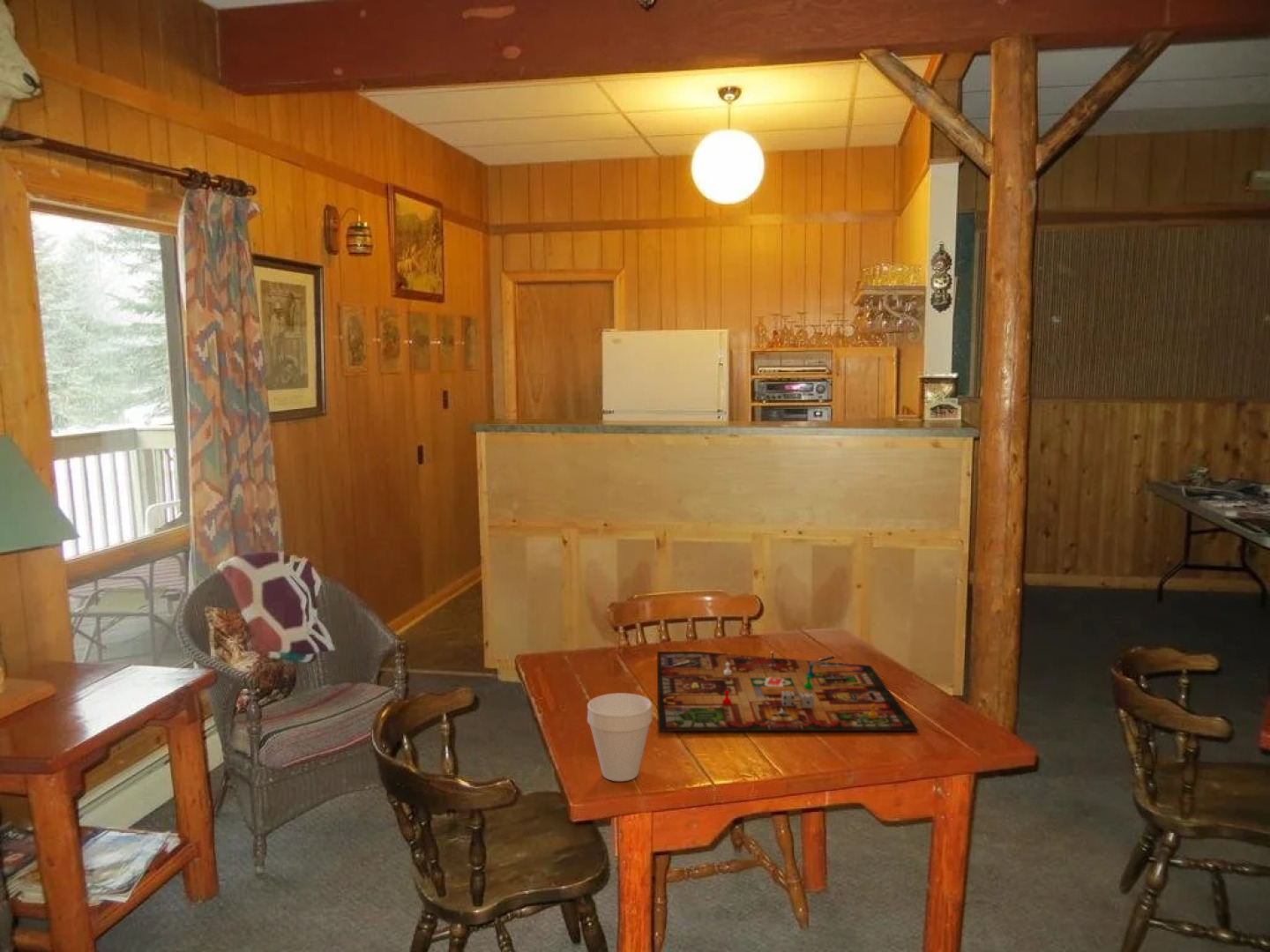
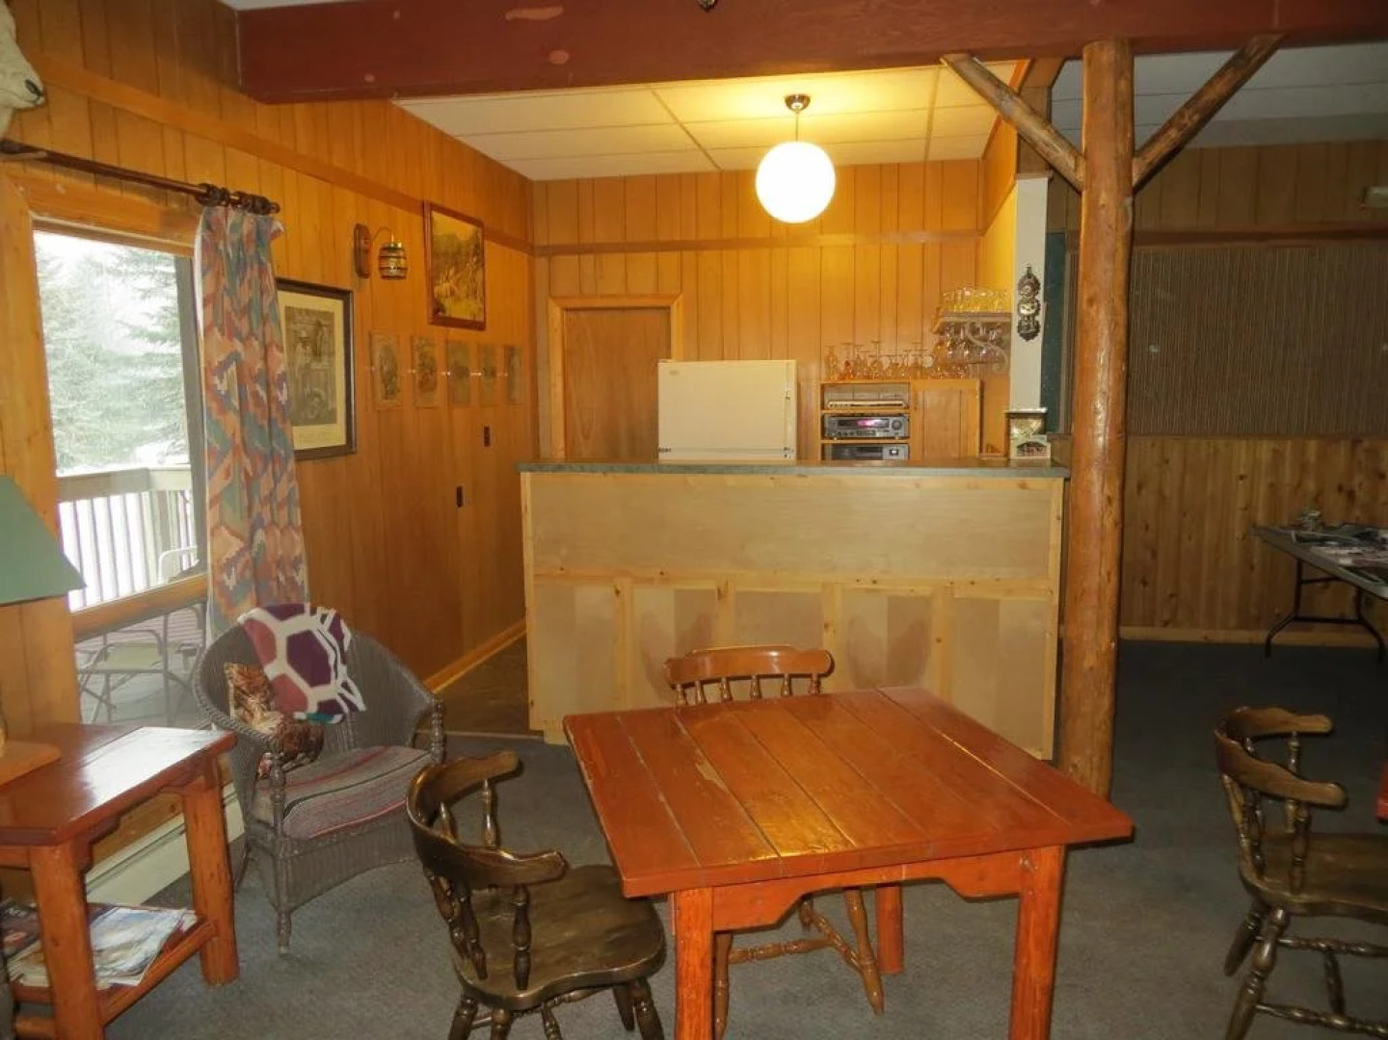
- cup [586,692,653,782]
- gameboard [656,651,919,732]
